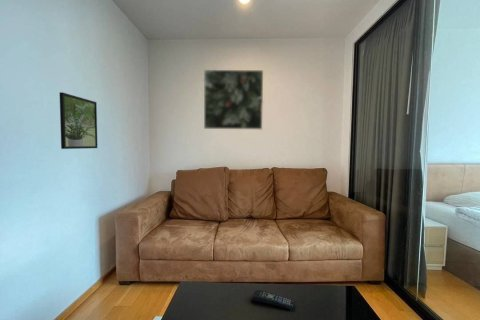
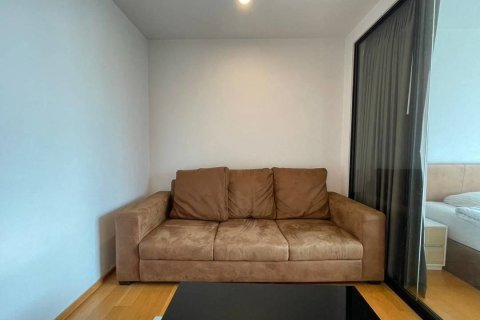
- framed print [203,69,264,130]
- remote control [250,289,296,310]
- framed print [59,91,98,150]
